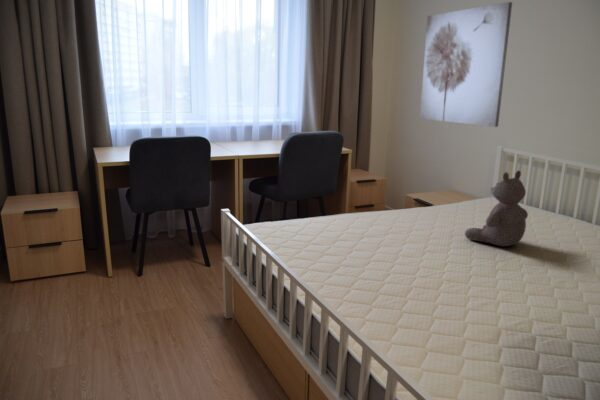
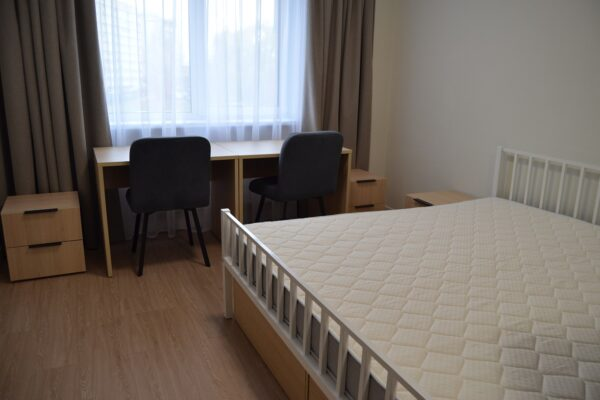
- wall art [419,1,513,128]
- bear [464,169,529,247]
